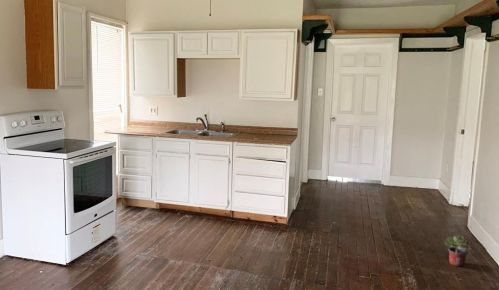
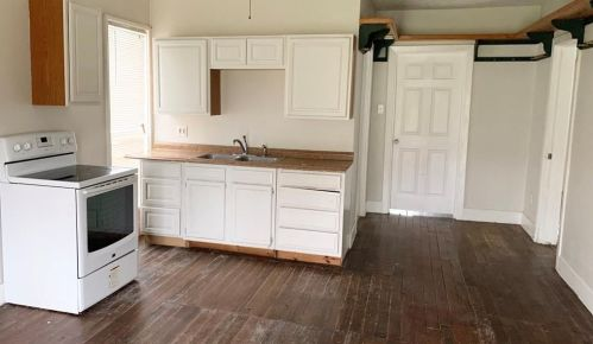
- potted plant [444,234,472,267]
